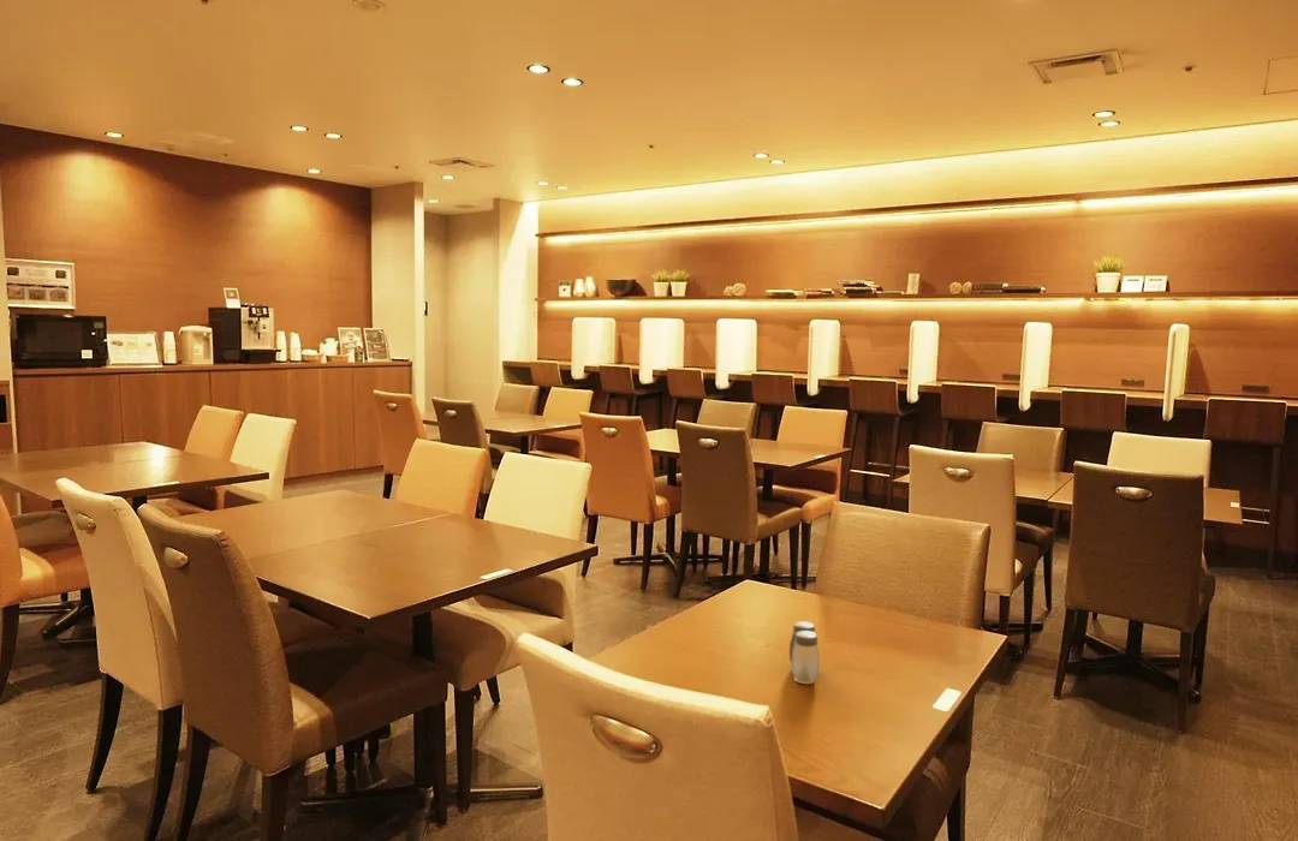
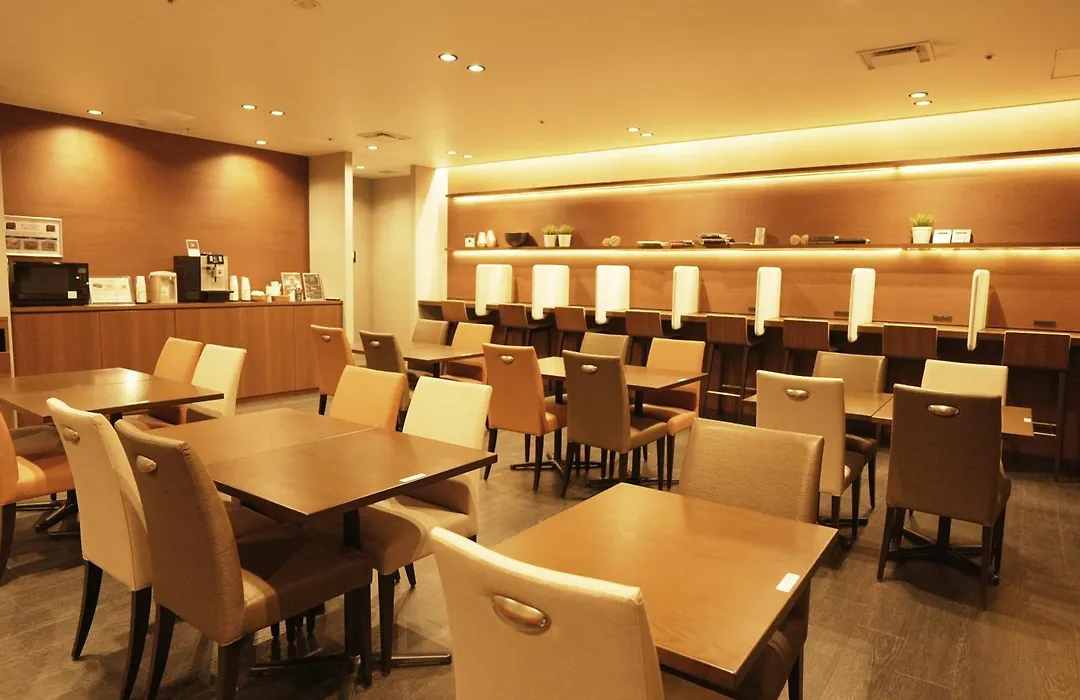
- salt and pepper shaker [788,620,821,685]
